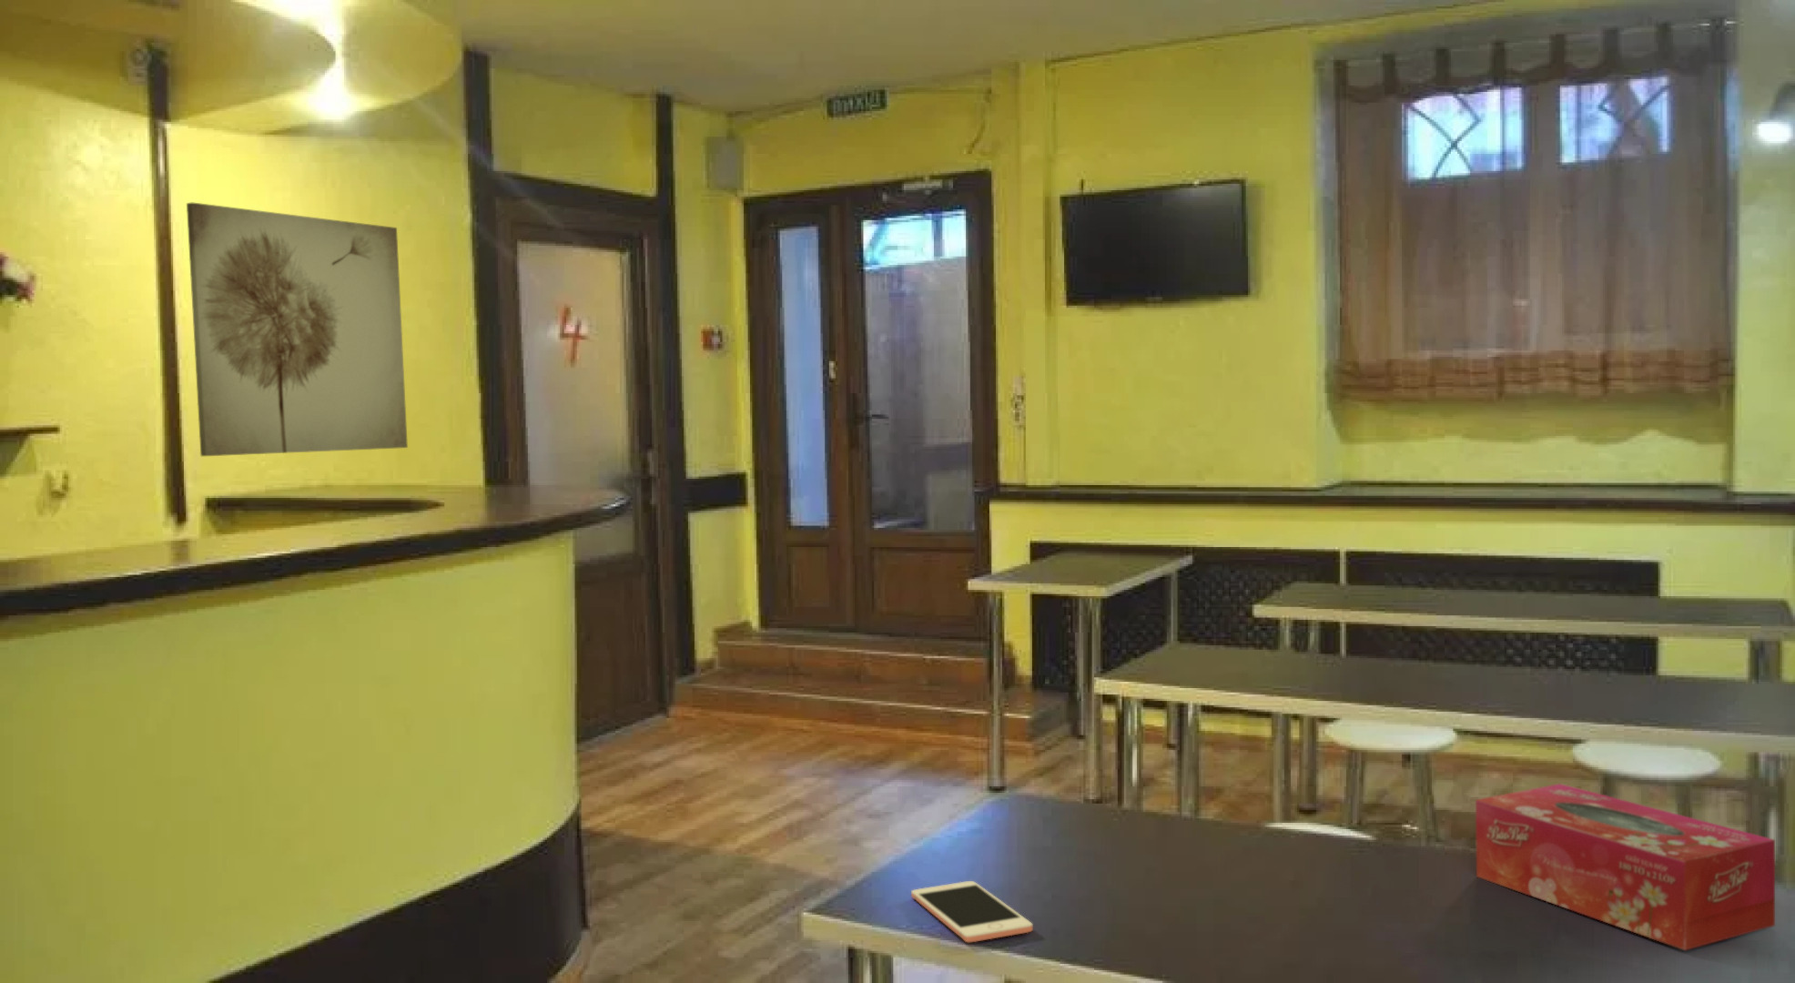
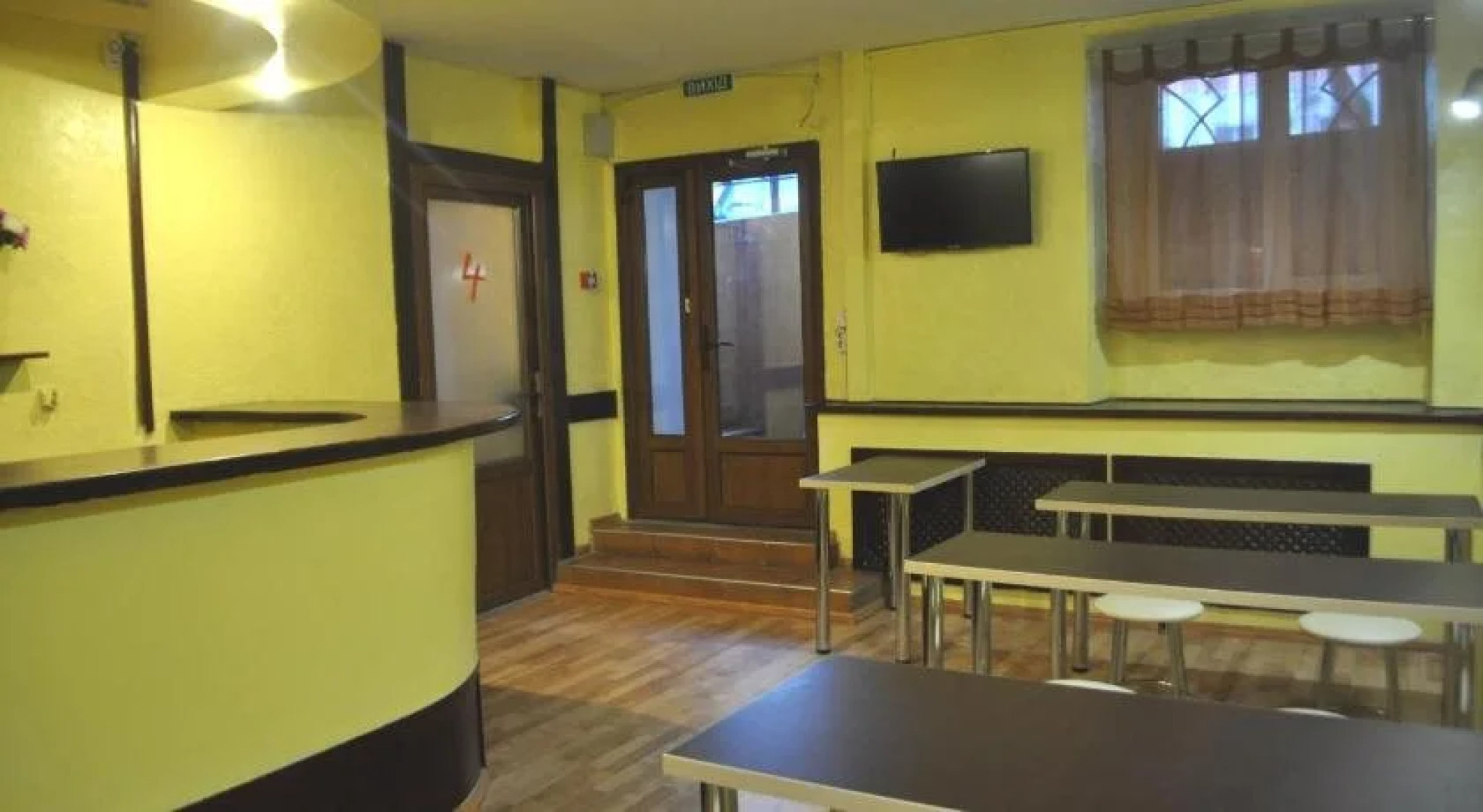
- cell phone [910,880,1034,943]
- wall art [185,202,409,456]
- tissue box [1474,783,1776,952]
